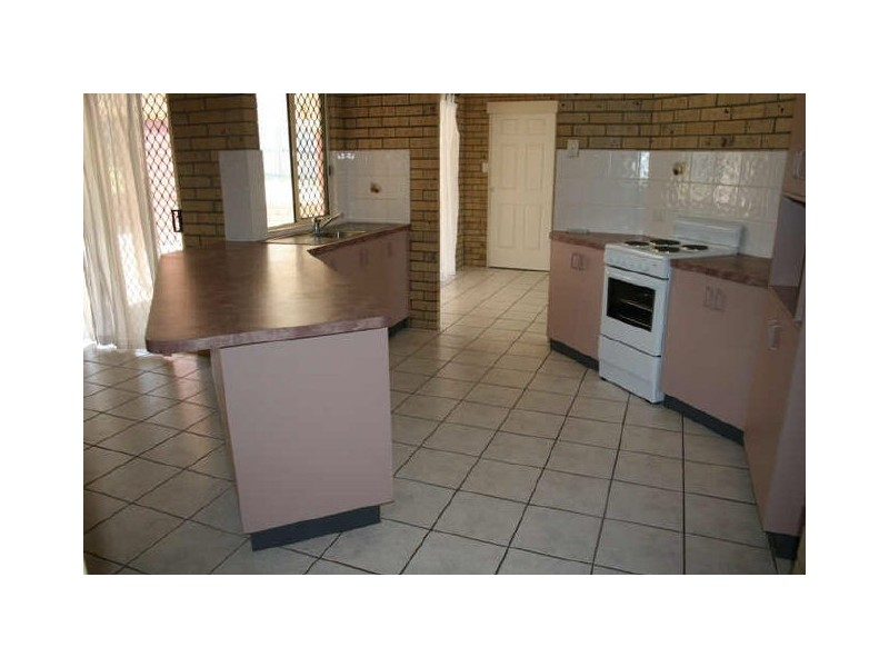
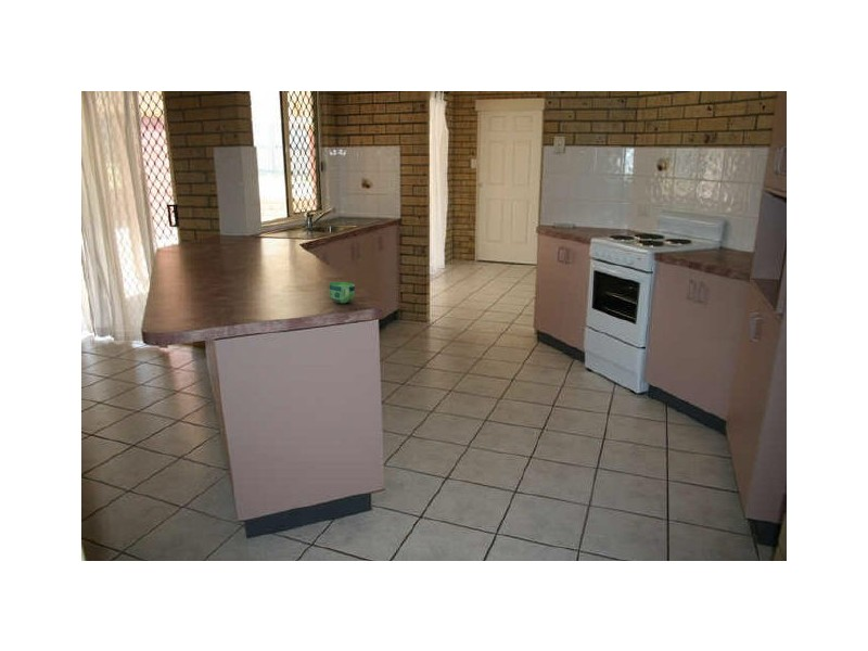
+ cup [328,281,356,304]
